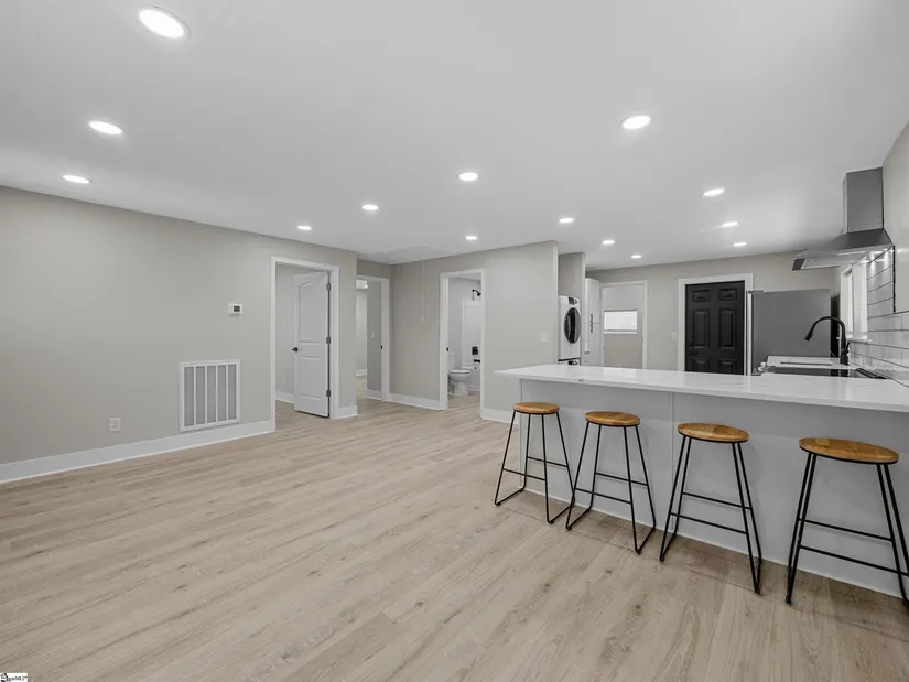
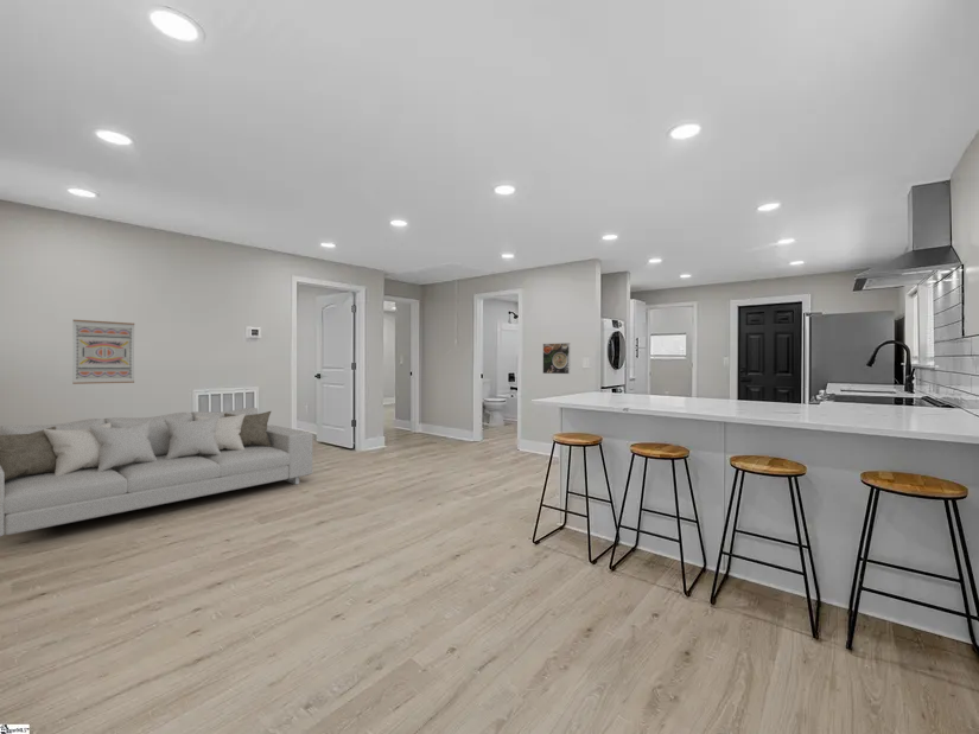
+ sofa [0,407,313,537]
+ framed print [541,342,572,375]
+ wall art [71,319,135,385]
